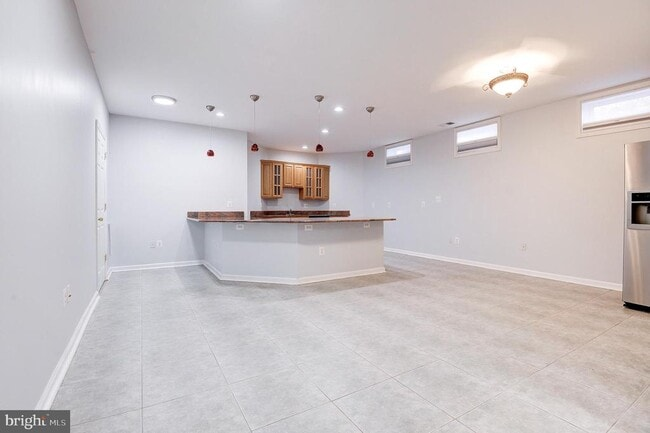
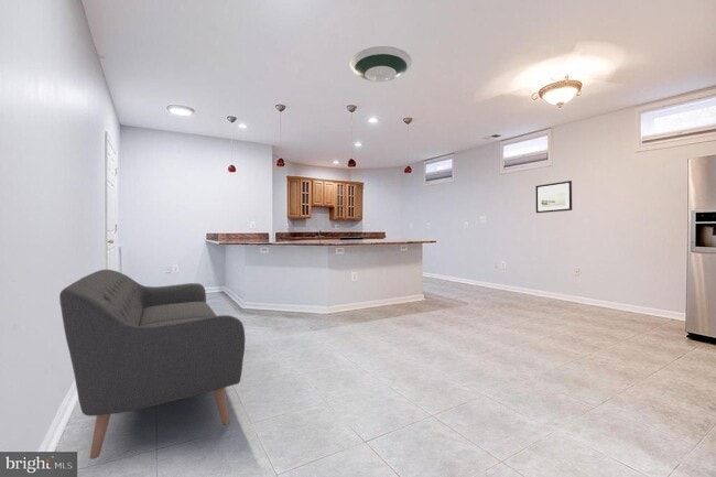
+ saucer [349,45,413,83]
+ wall art [534,180,573,214]
+ sofa [58,269,246,460]
